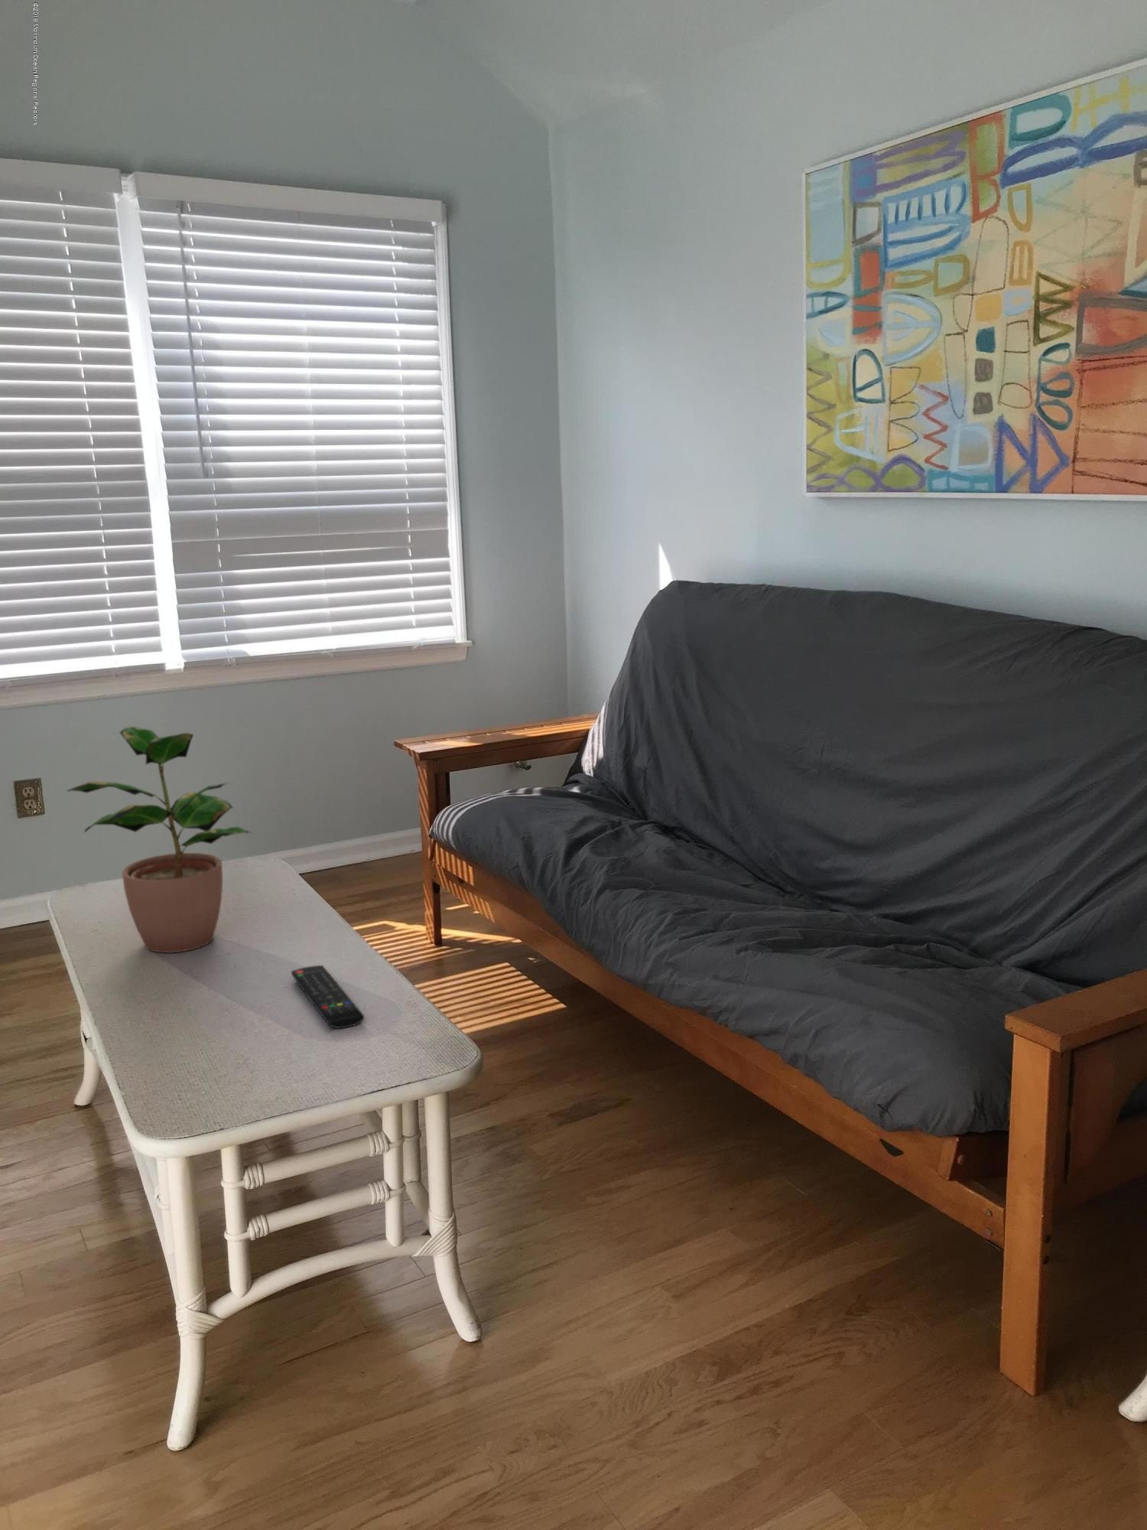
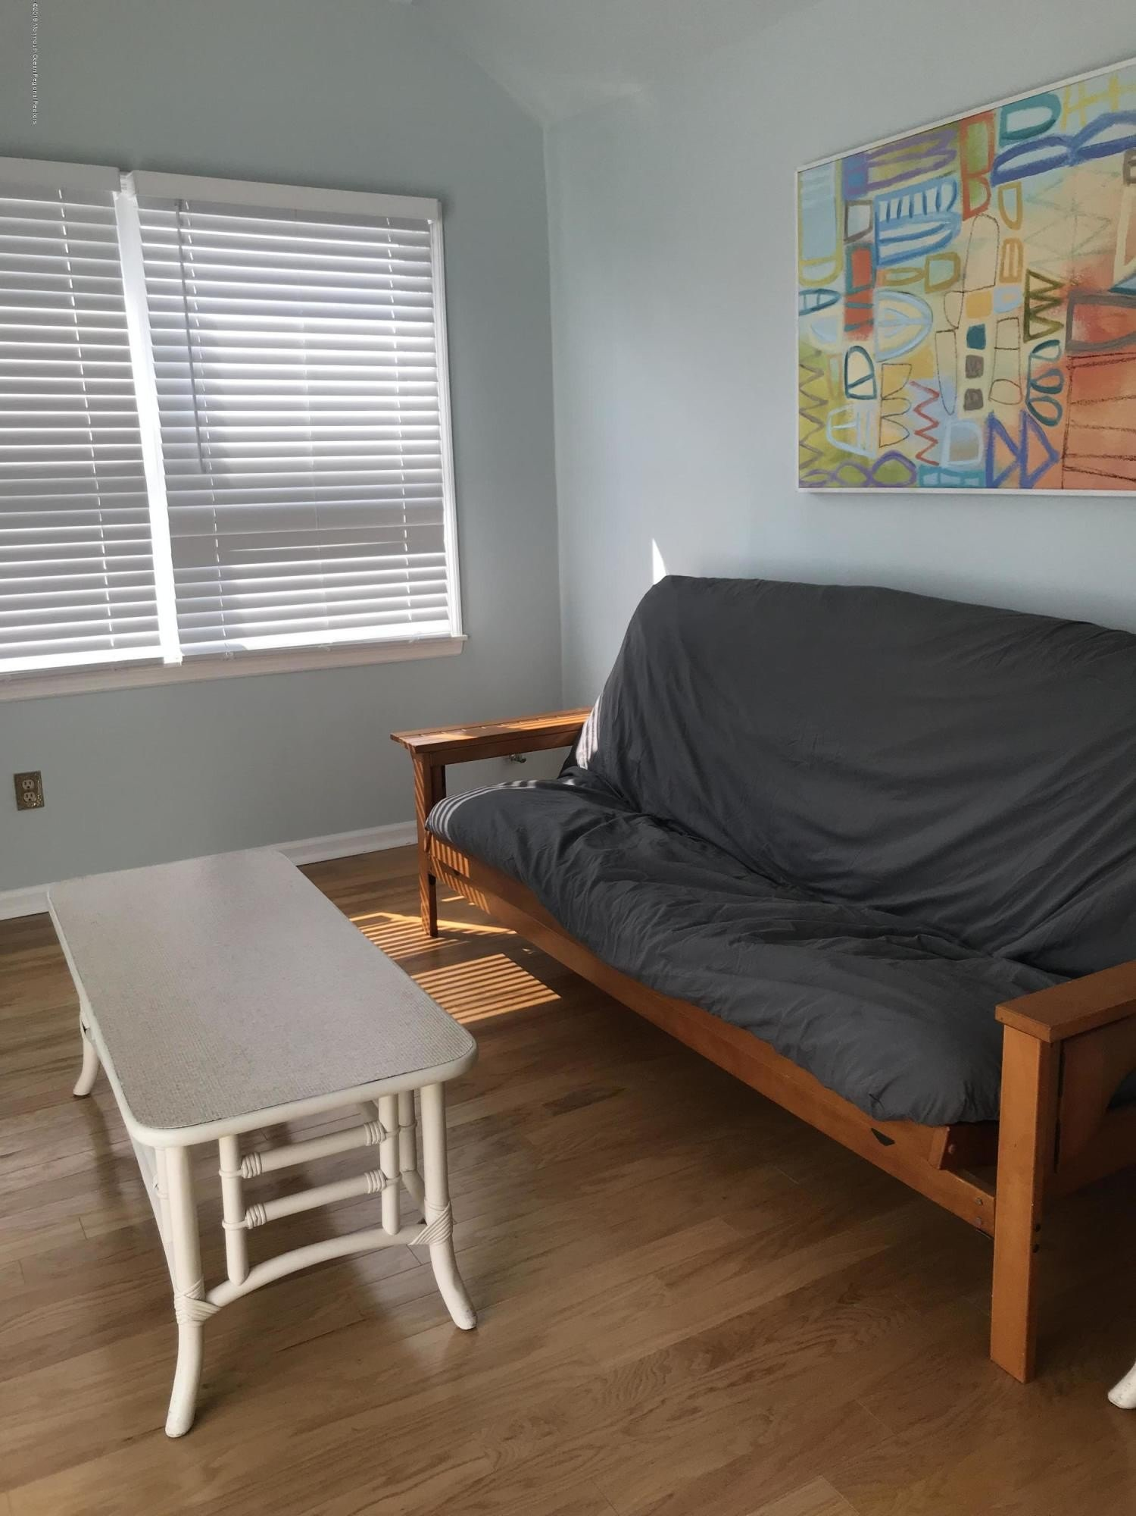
- potted plant [66,726,252,954]
- remote control [290,965,365,1029]
